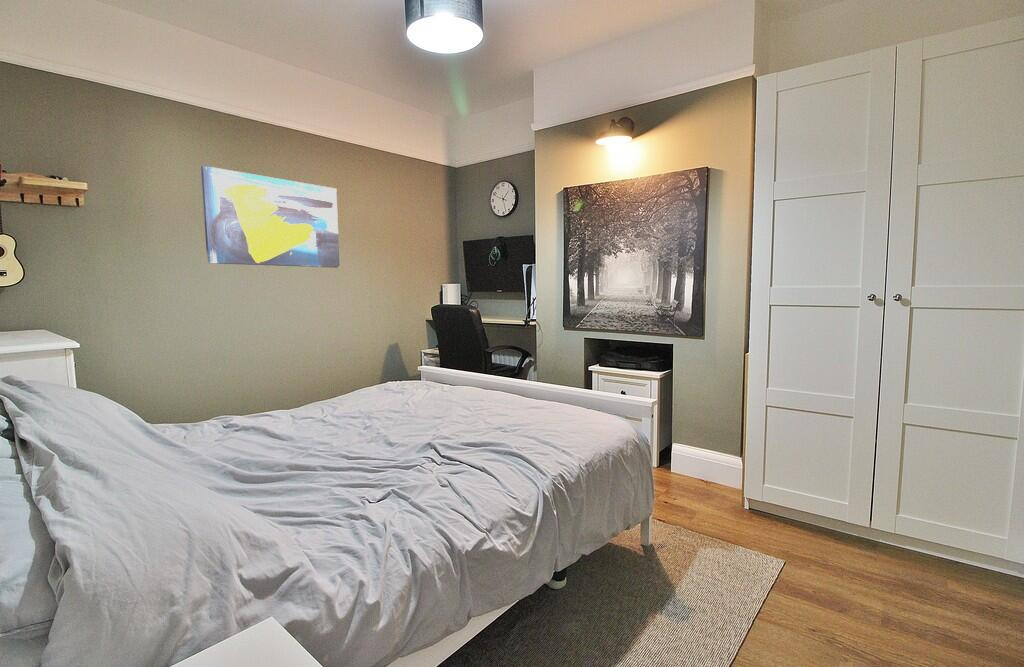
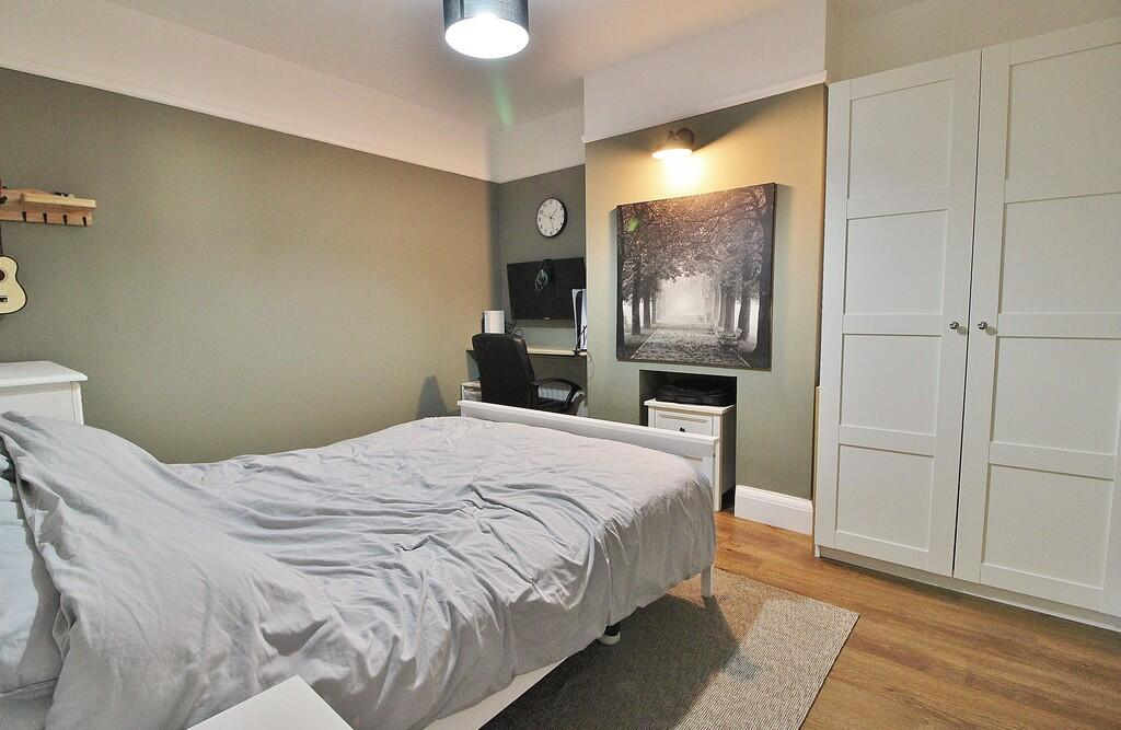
- wall art [200,165,341,269]
